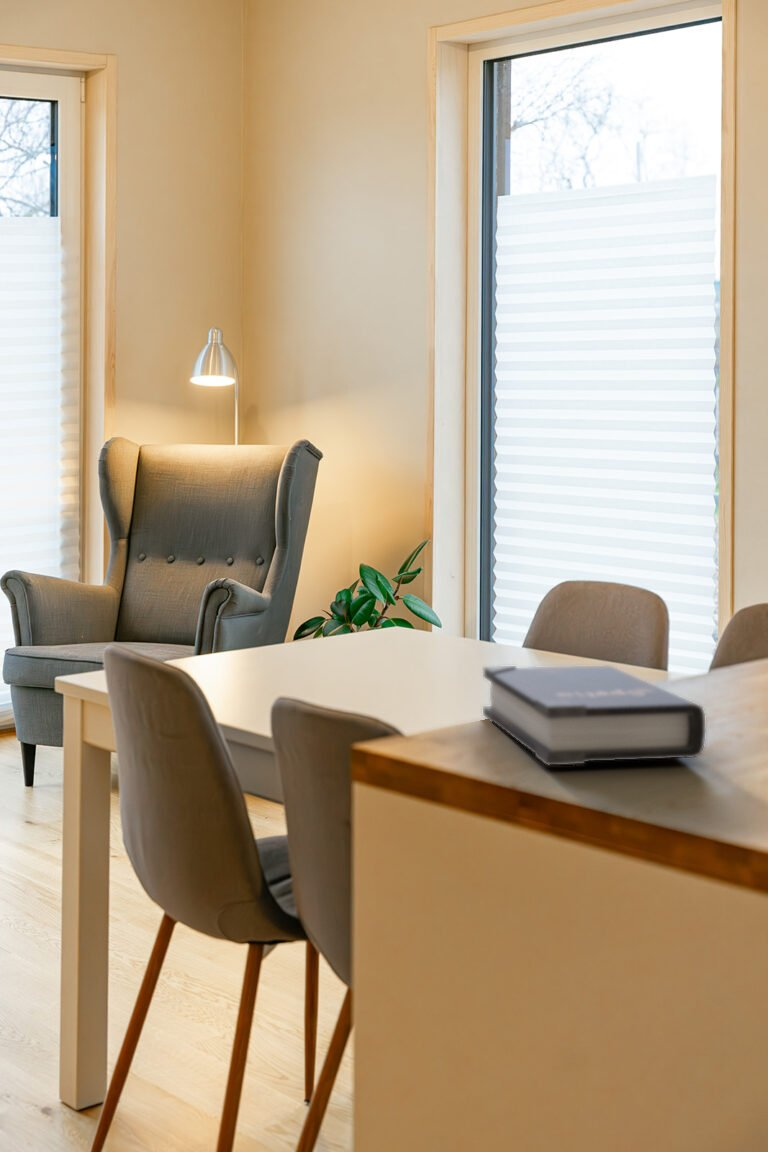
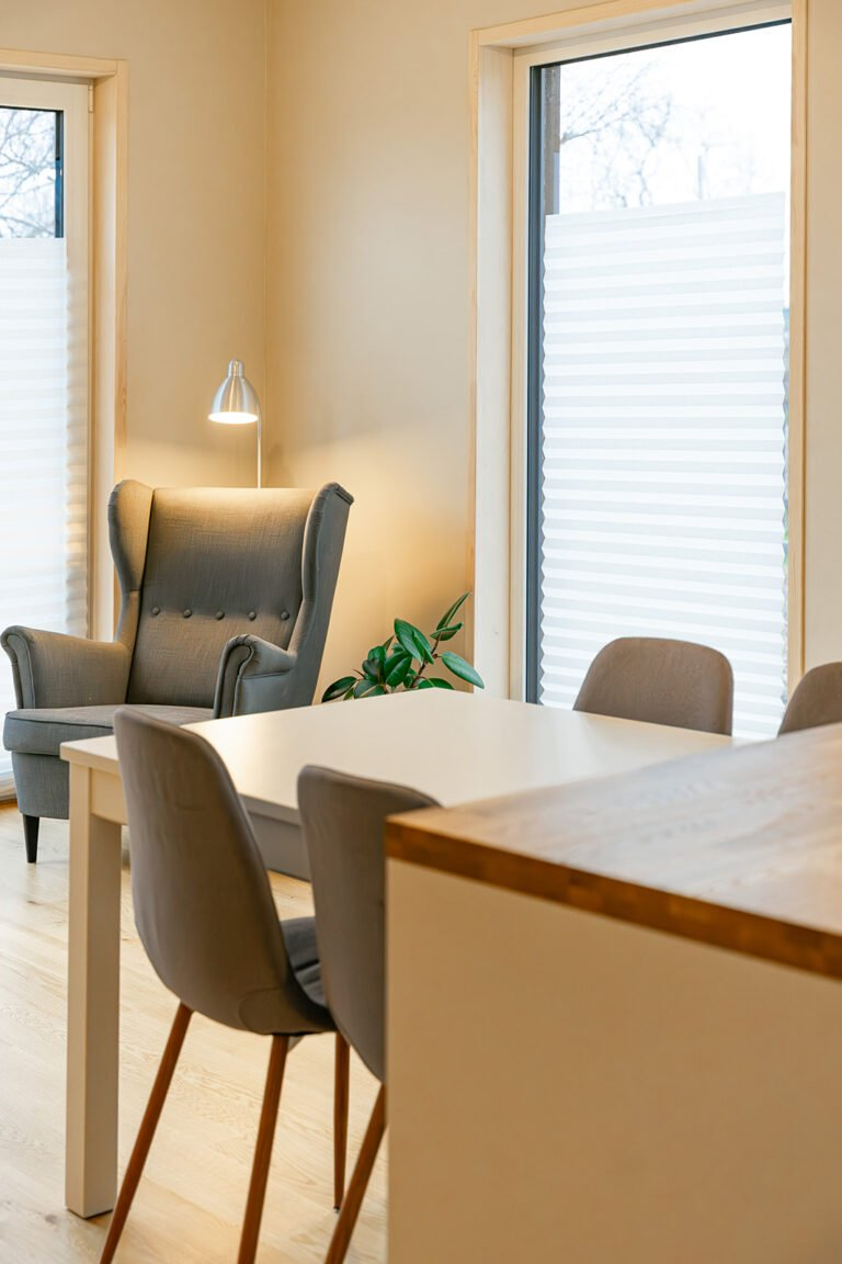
- hardback book [482,665,706,766]
